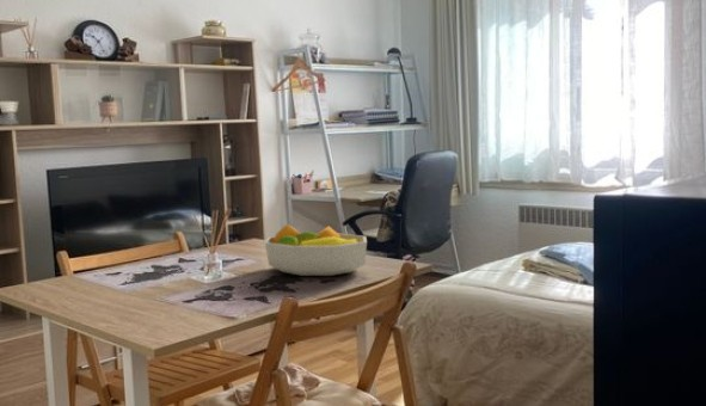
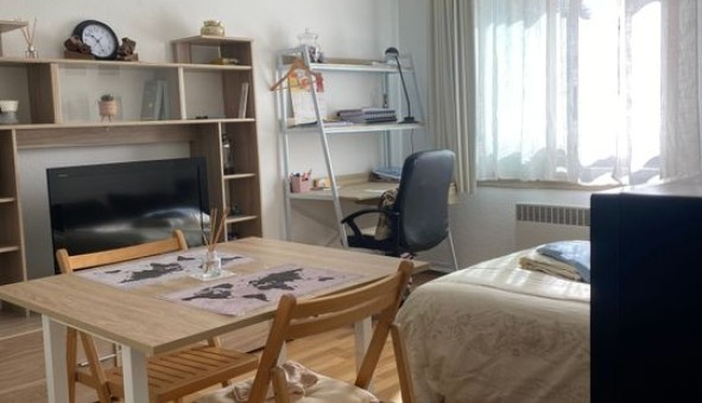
- fruit bowl [264,223,368,277]
